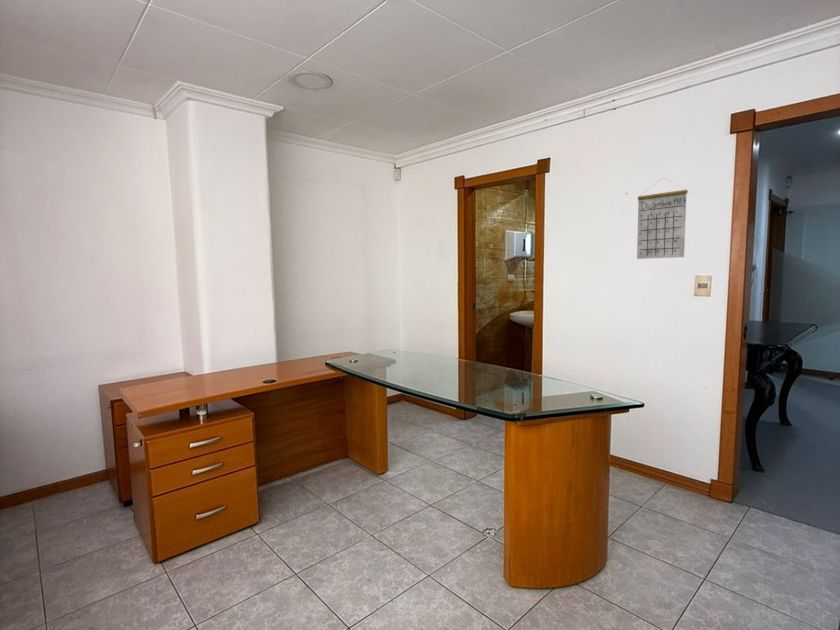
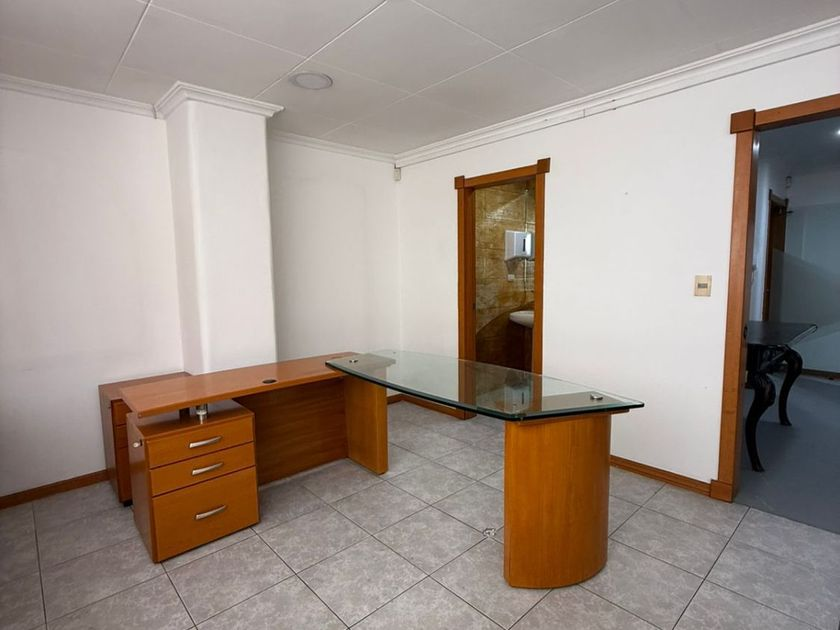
- calendar [636,177,689,260]
